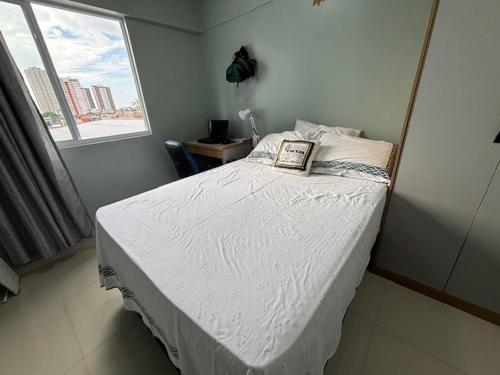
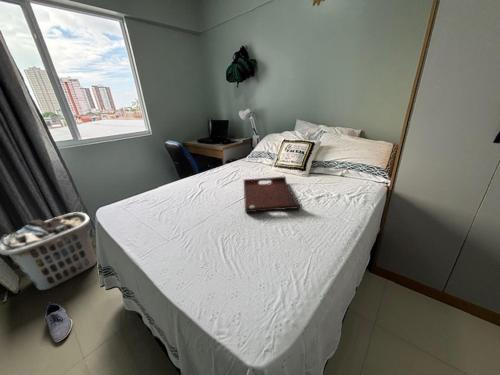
+ shoe [44,301,73,343]
+ serving tray [243,176,303,213]
+ clothes hamper [0,211,98,291]
